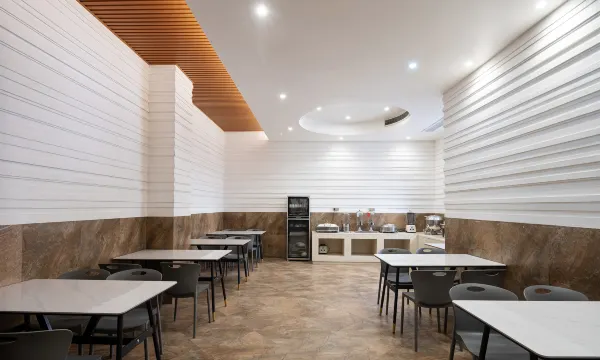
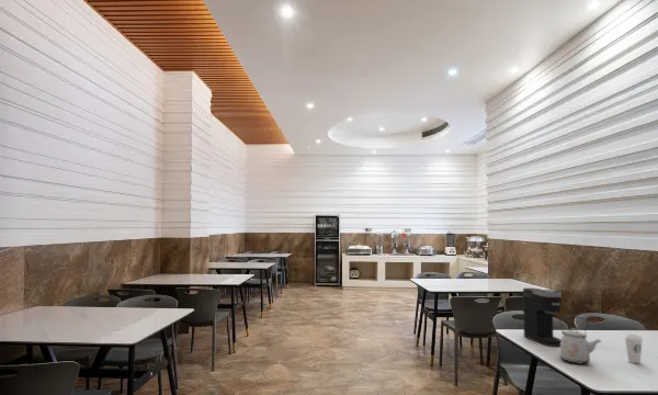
+ coffee maker [522,286,563,348]
+ kettle [558,315,602,364]
+ coffee cup [623,332,644,364]
